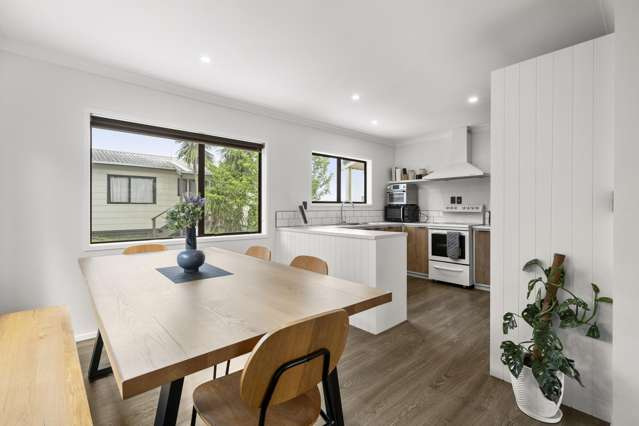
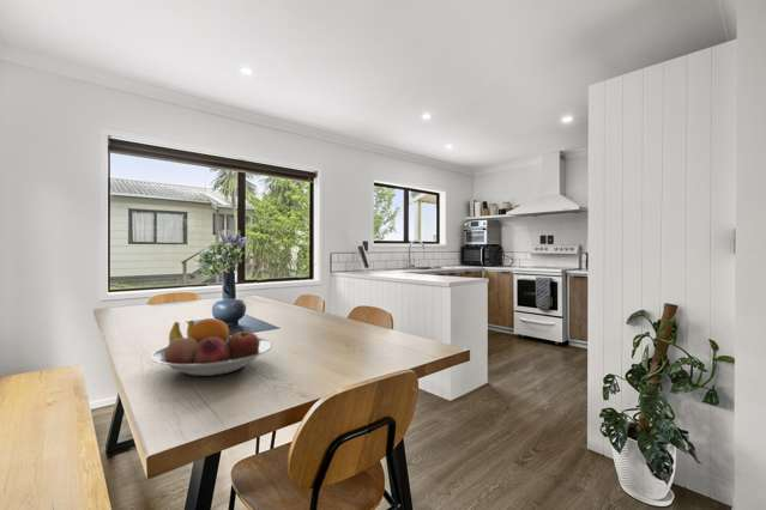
+ fruit bowl [149,317,273,377]
